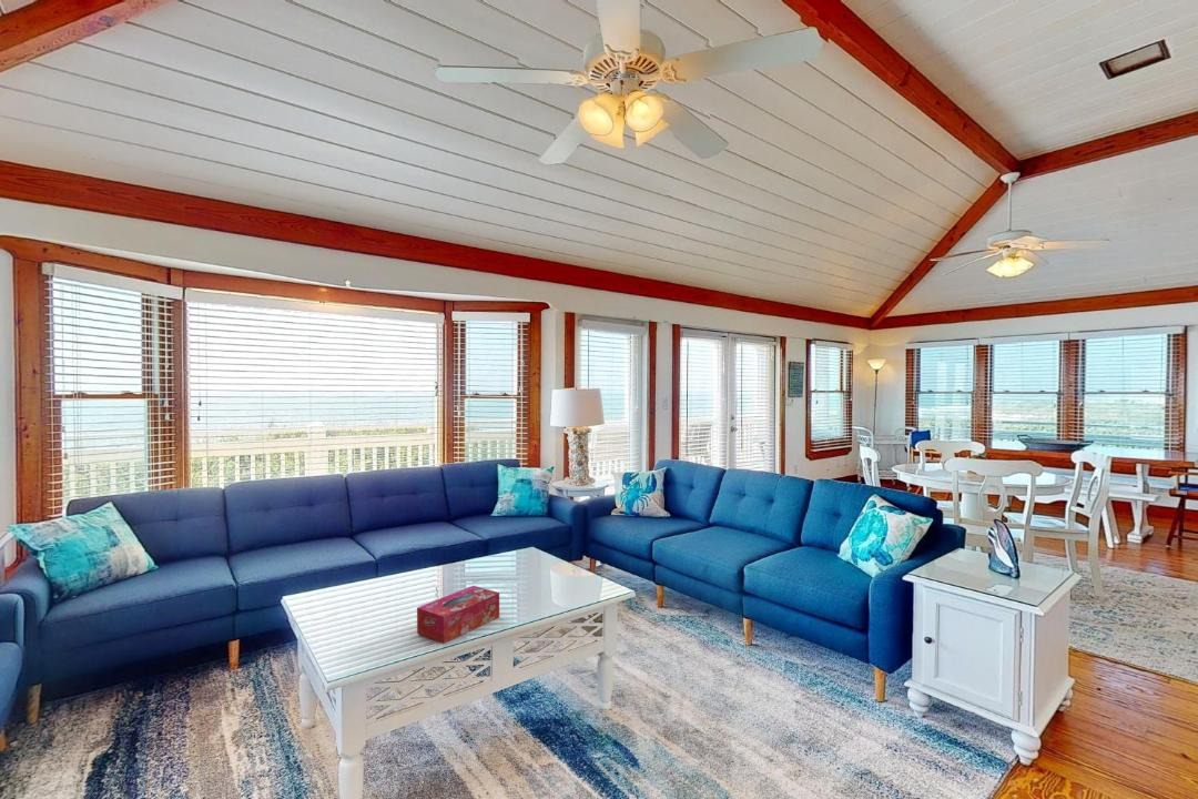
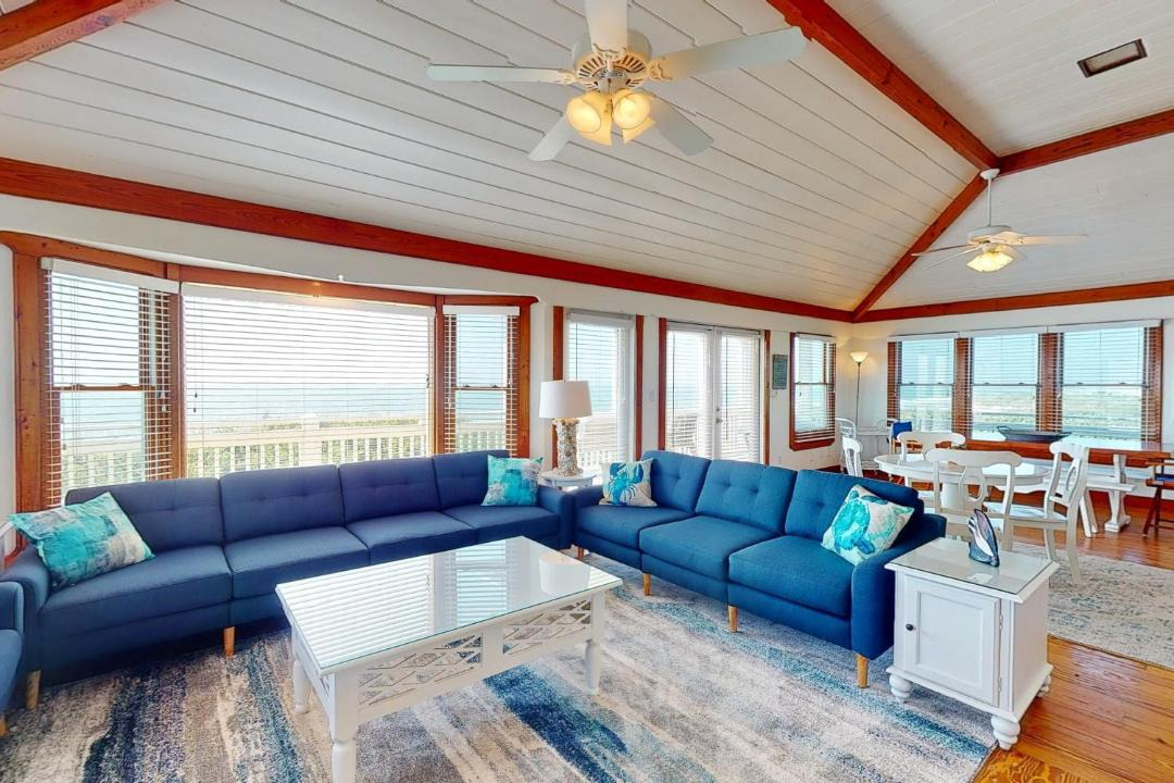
- tissue box [416,585,500,645]
